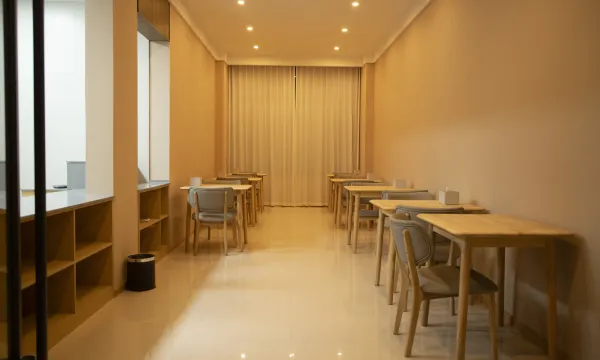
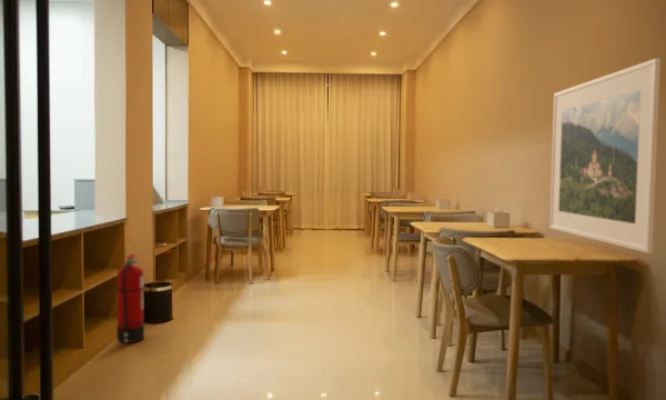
+ fire extinguisher [115,252,145,344]
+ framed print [548,57,662,254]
